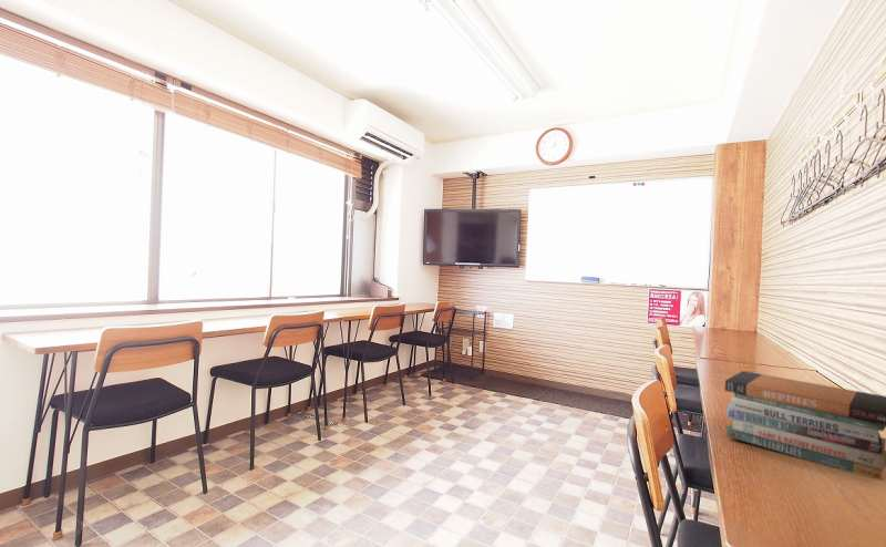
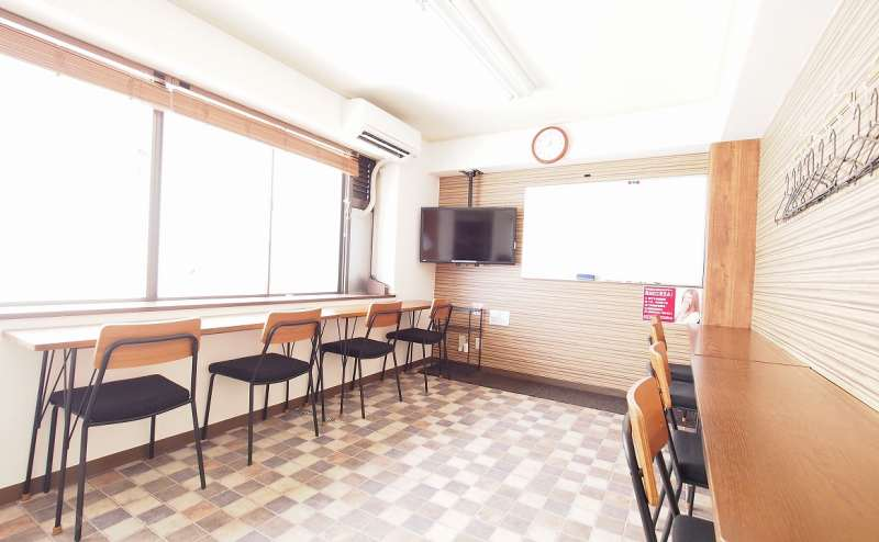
- book stack [724,370,886,482]
